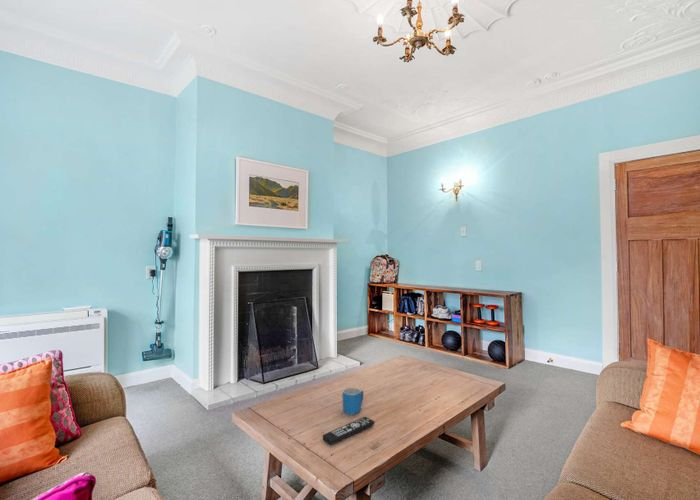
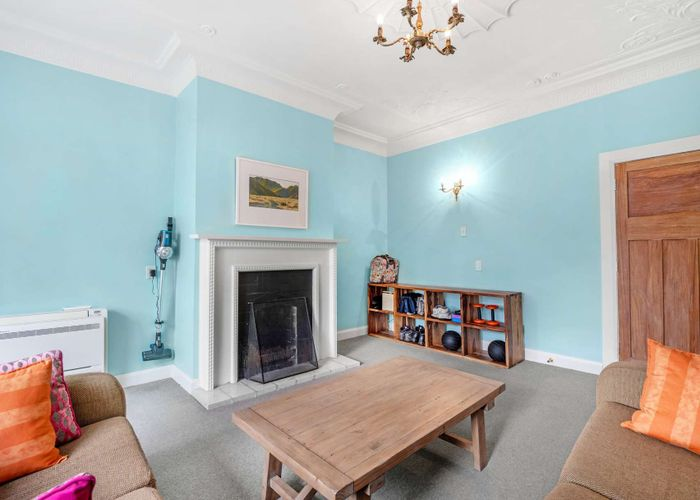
- mug [342,387,364,416]
- remote control [322,416,375,446]
